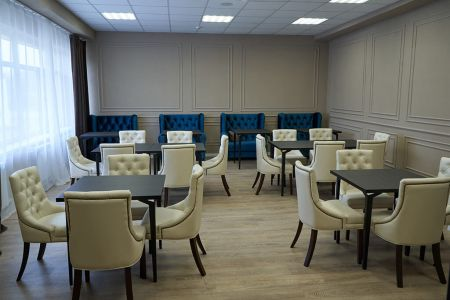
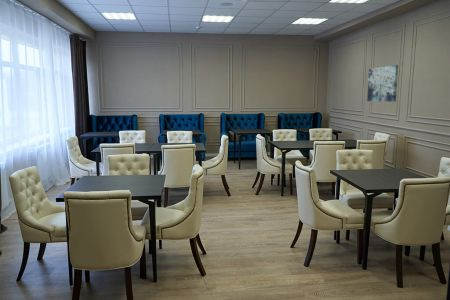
+ wall art [366,64,399,103]
